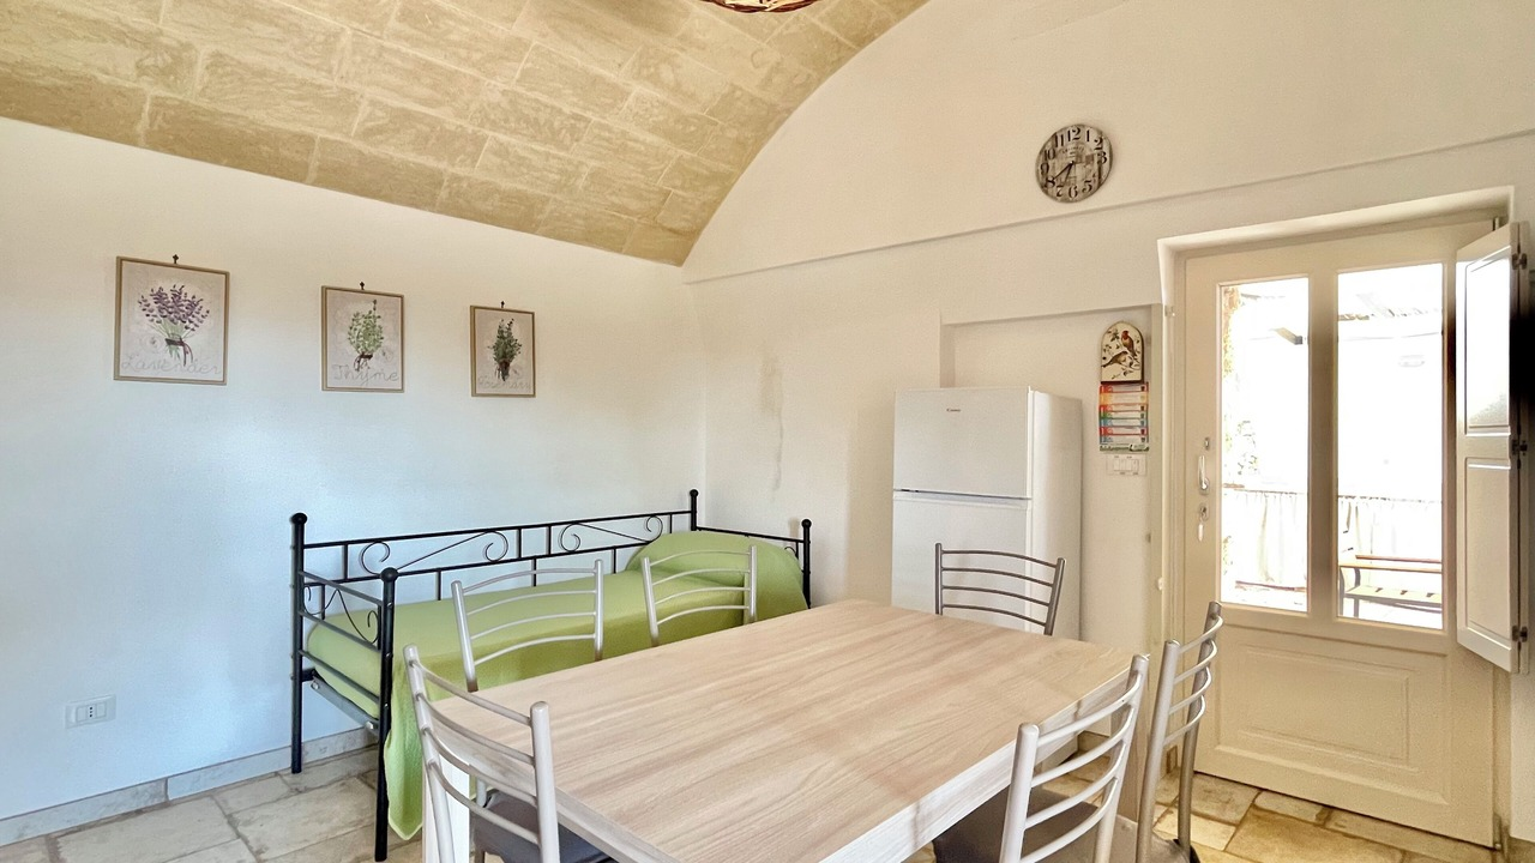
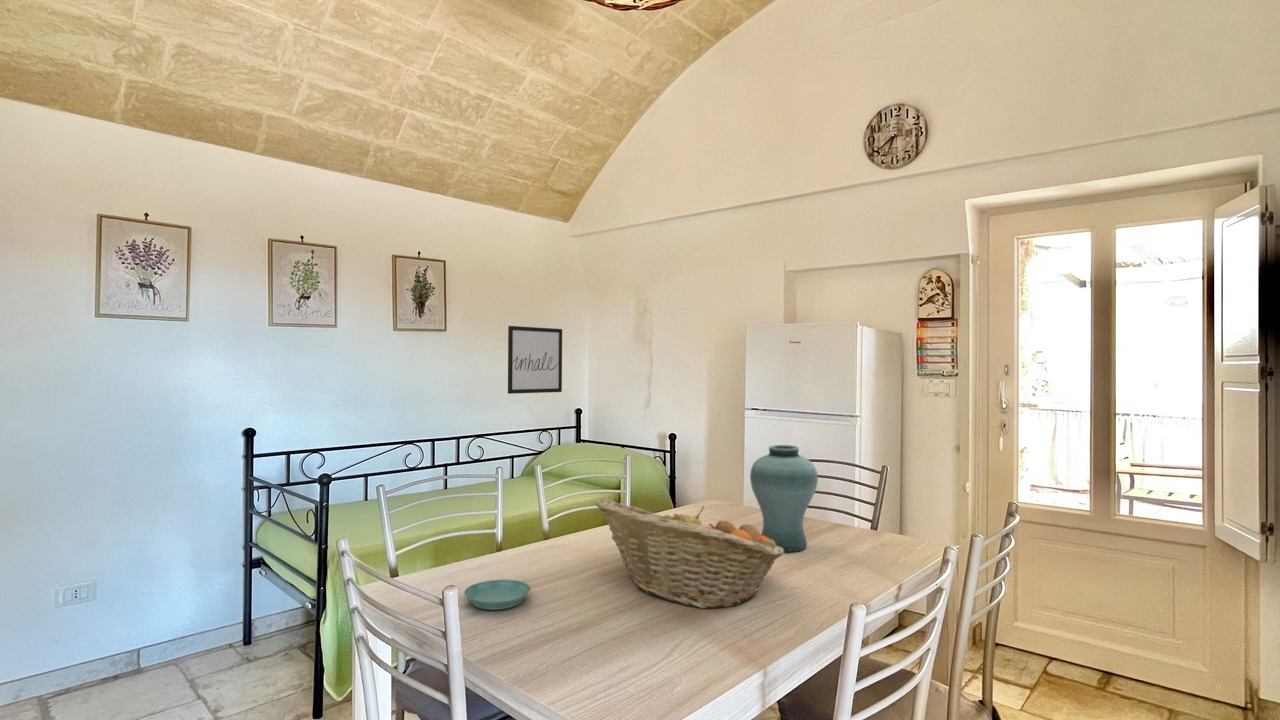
+ wall art [507,325,563,395]
+ fruit basket [594,499,786,610]
+ vase [749,444,819,553]
+ saucer [463,578,532,611]
